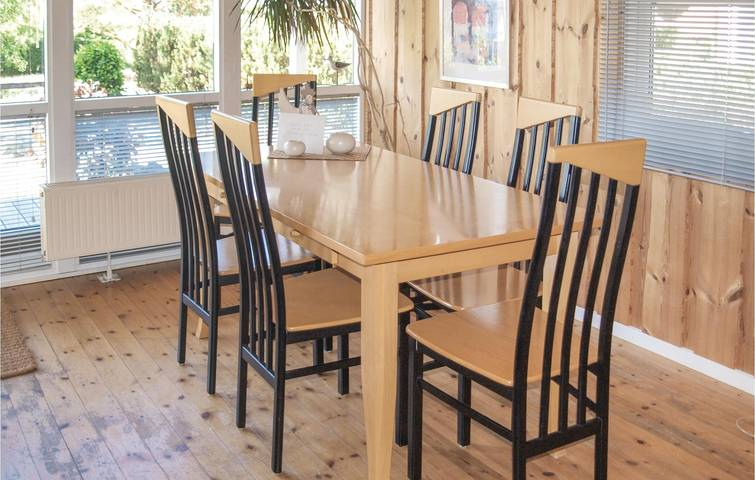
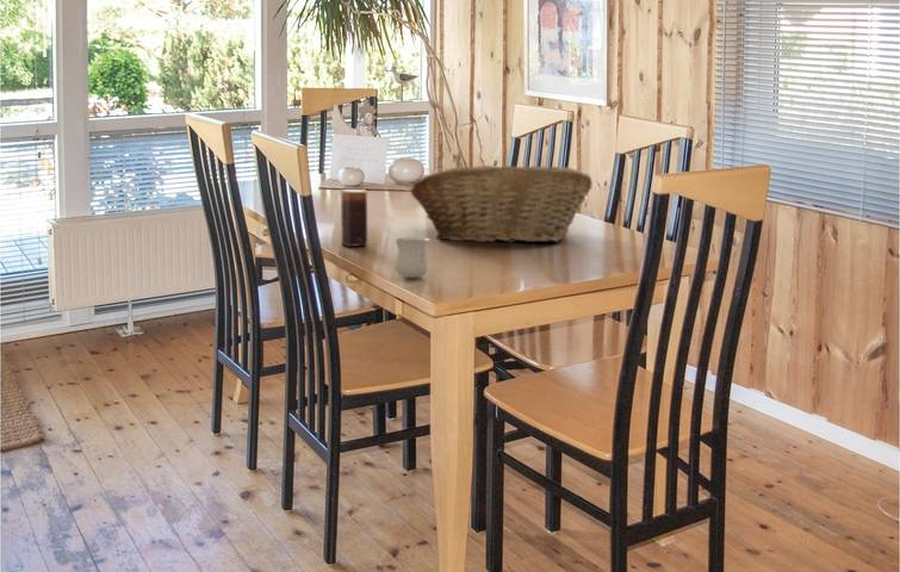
+ candle [340,188,368,248]
+ mug [393,236,430,279]
+ fruit basket [410,164,594,244]
